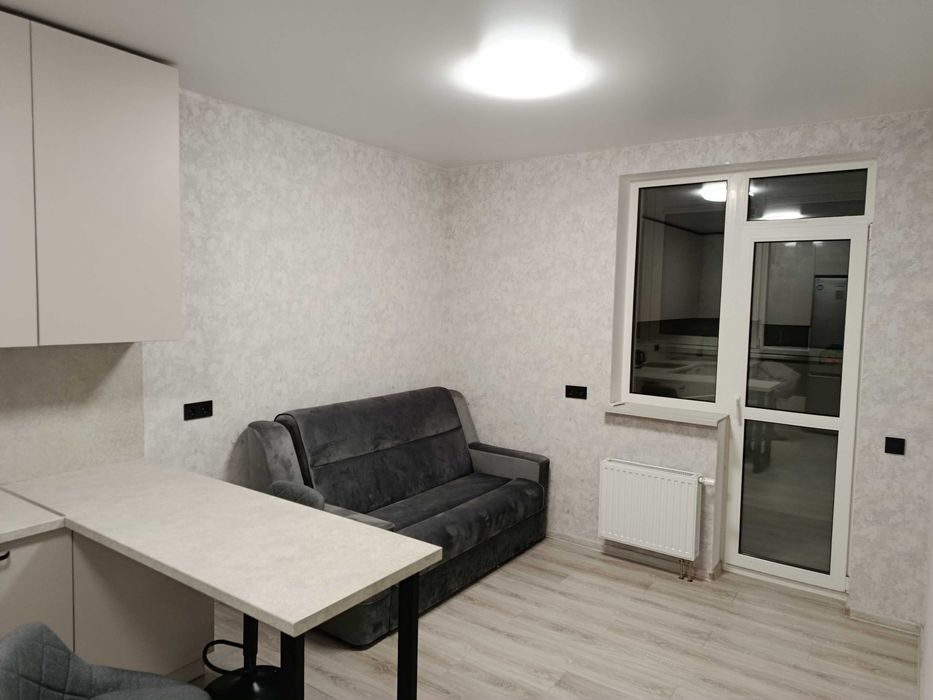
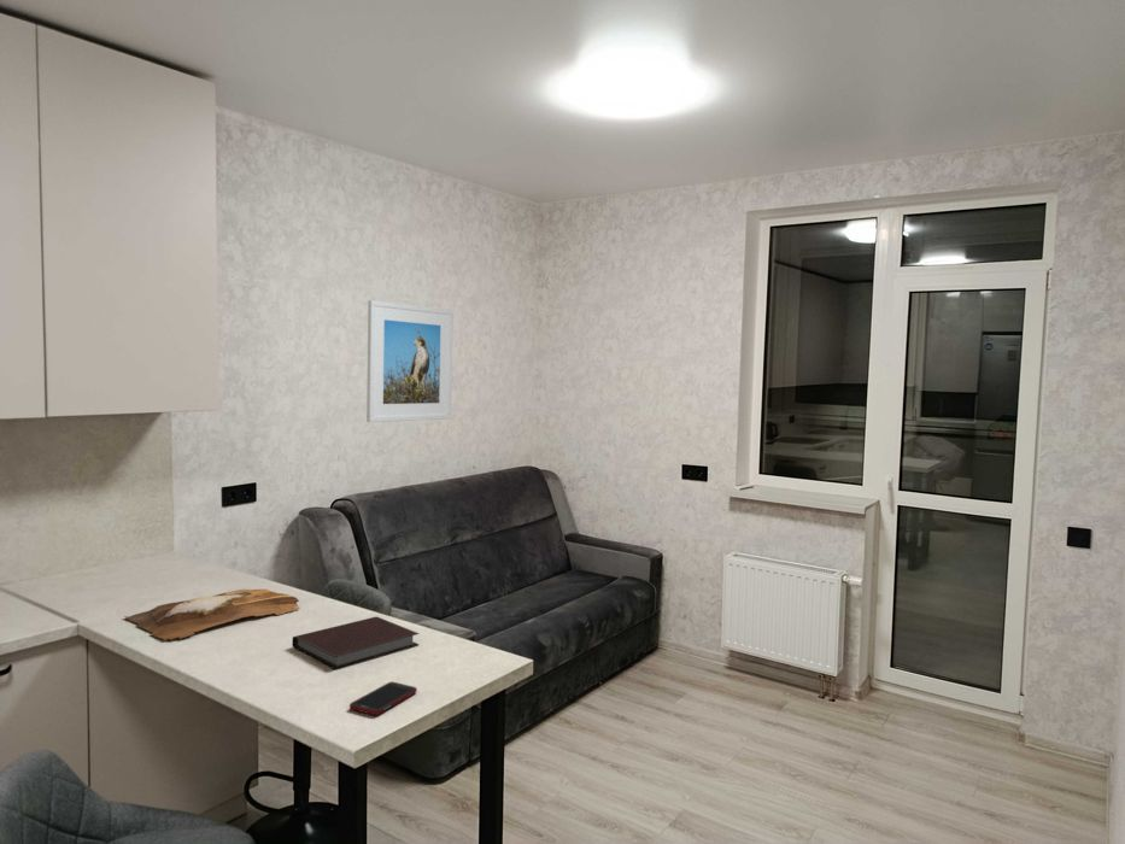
+ notebook [292,616,421,670]
+ cell phone [348,681,418,716]
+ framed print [365,299,455,423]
+ cutting board [123,587,301,641]
